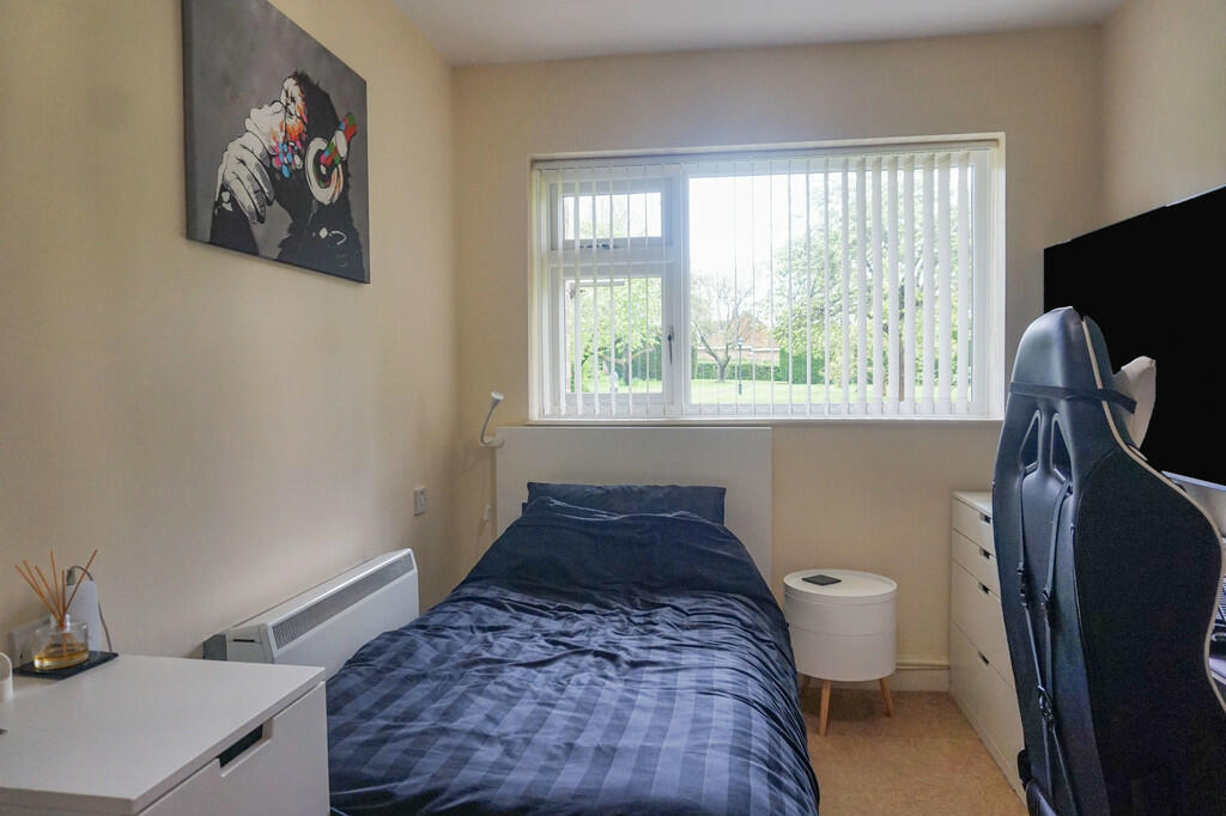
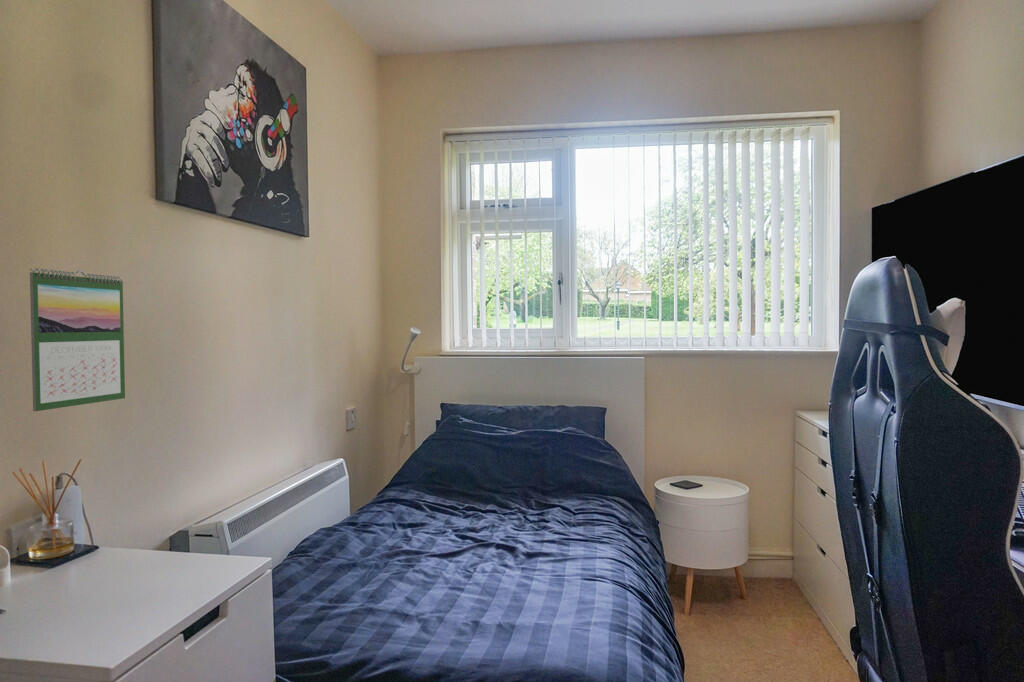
+ calendar [29,268,126,412]
